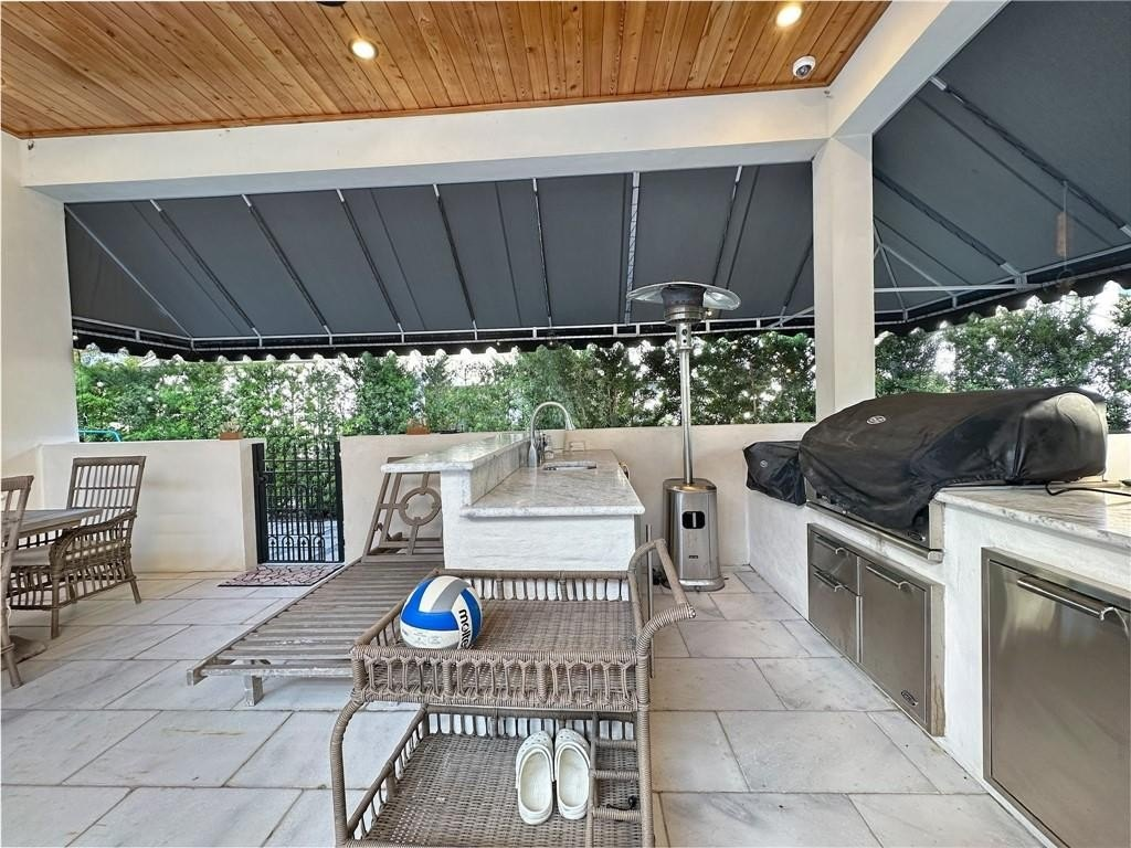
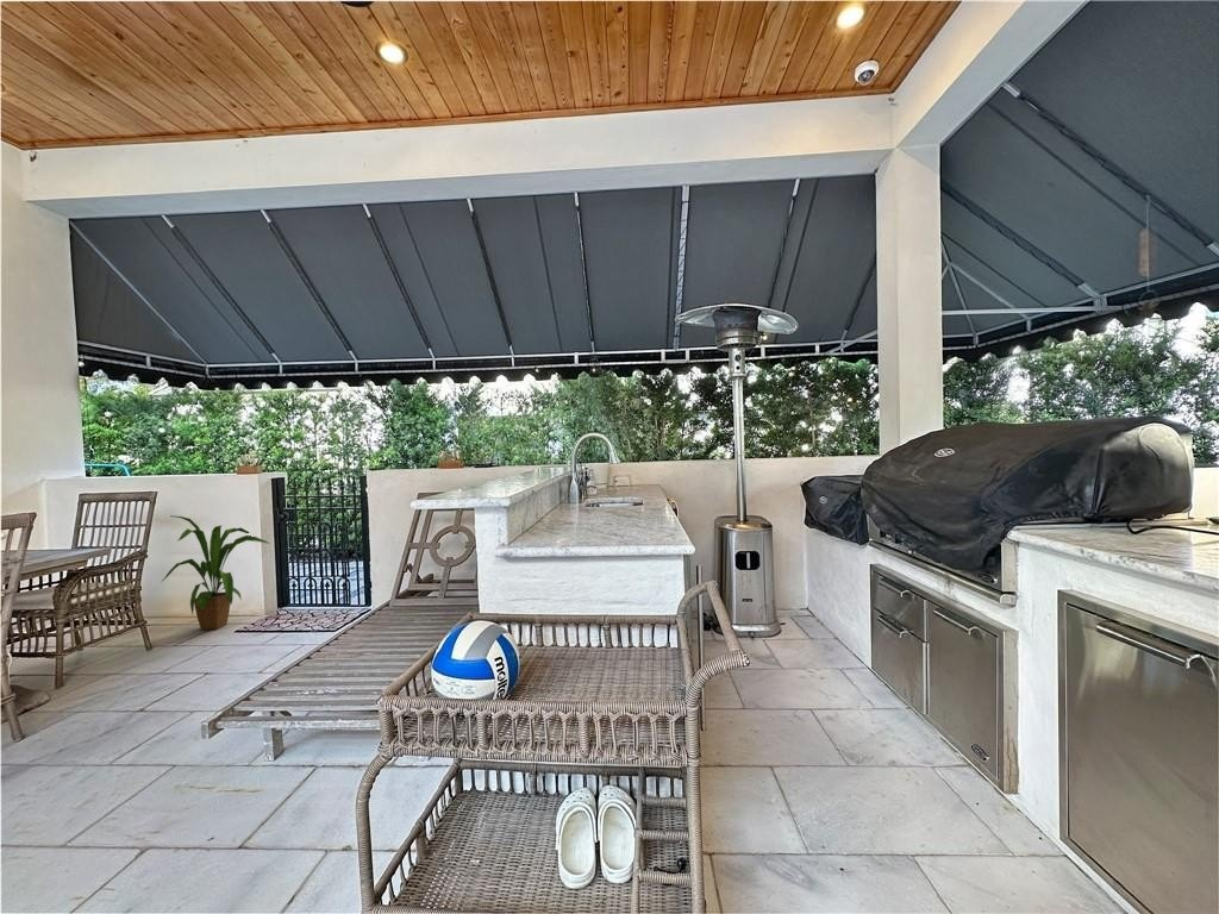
+ house plant [161,514,270,631]
